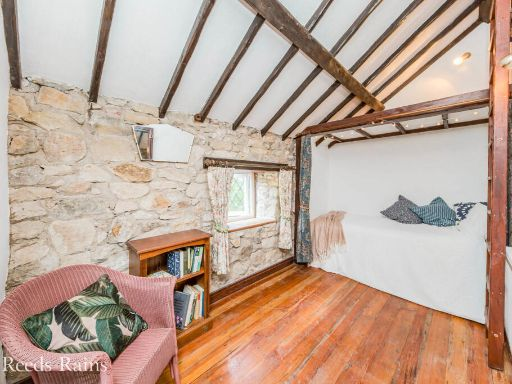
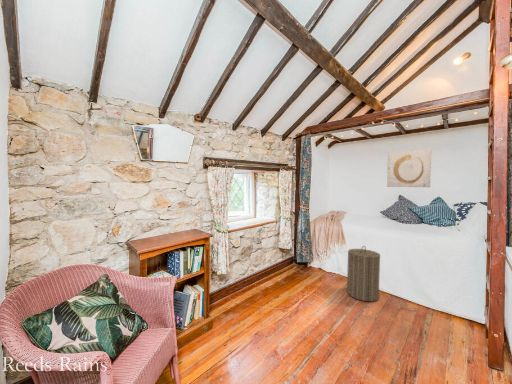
+ laundry hamper [346,245,381,302]
+ wall art [386,148,432,188]
